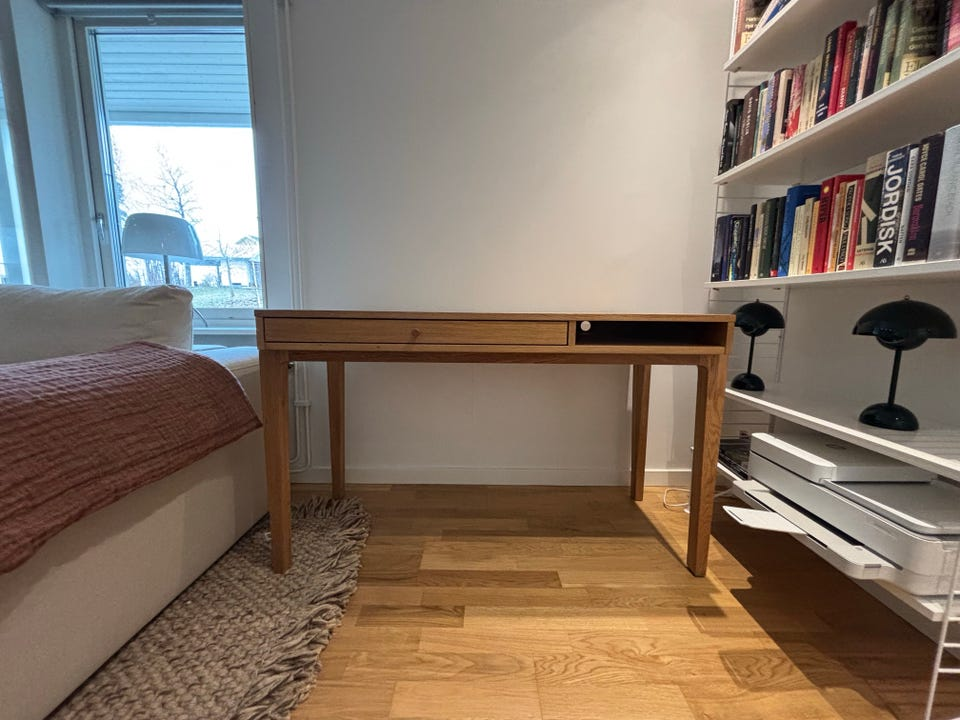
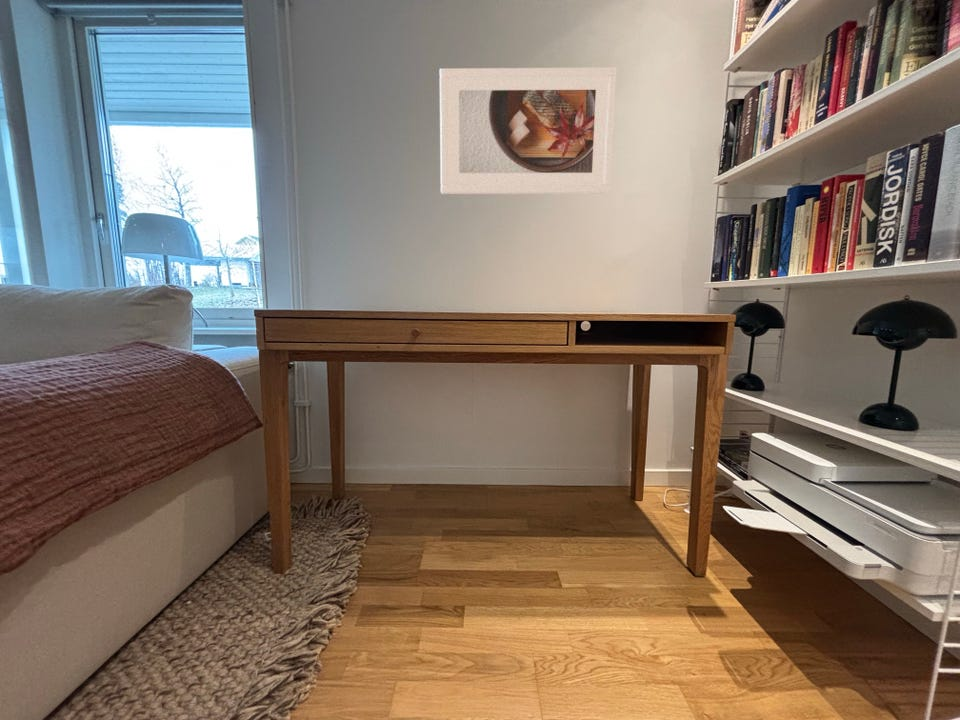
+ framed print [439,66,618,195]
